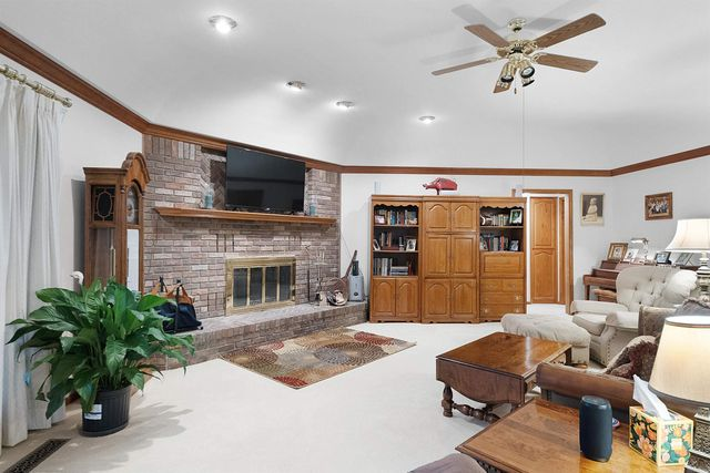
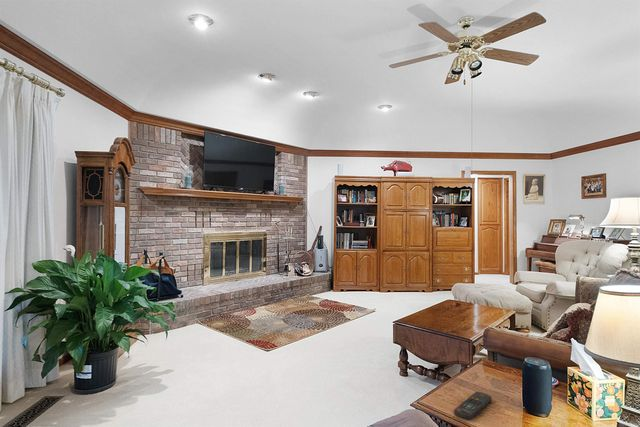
+ remote control [453,391,493,421]
